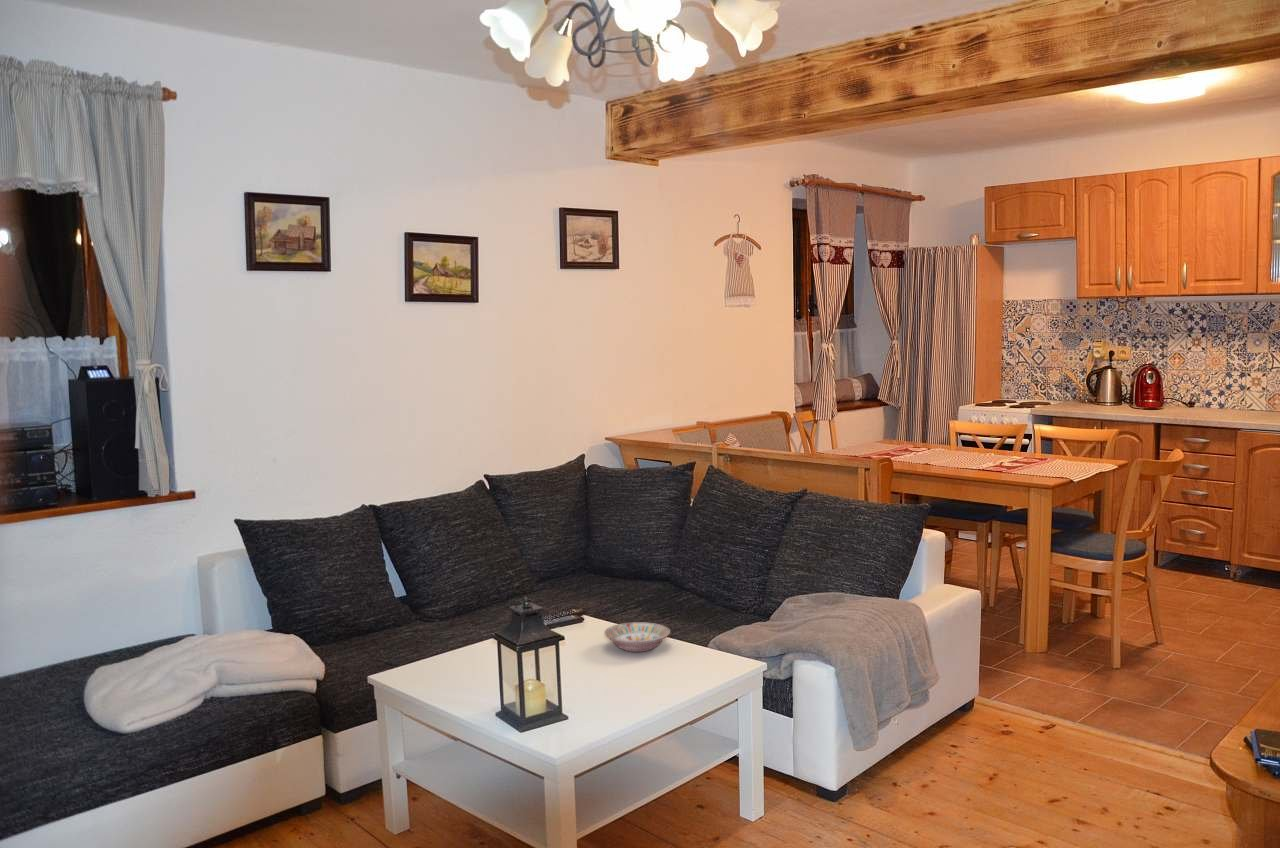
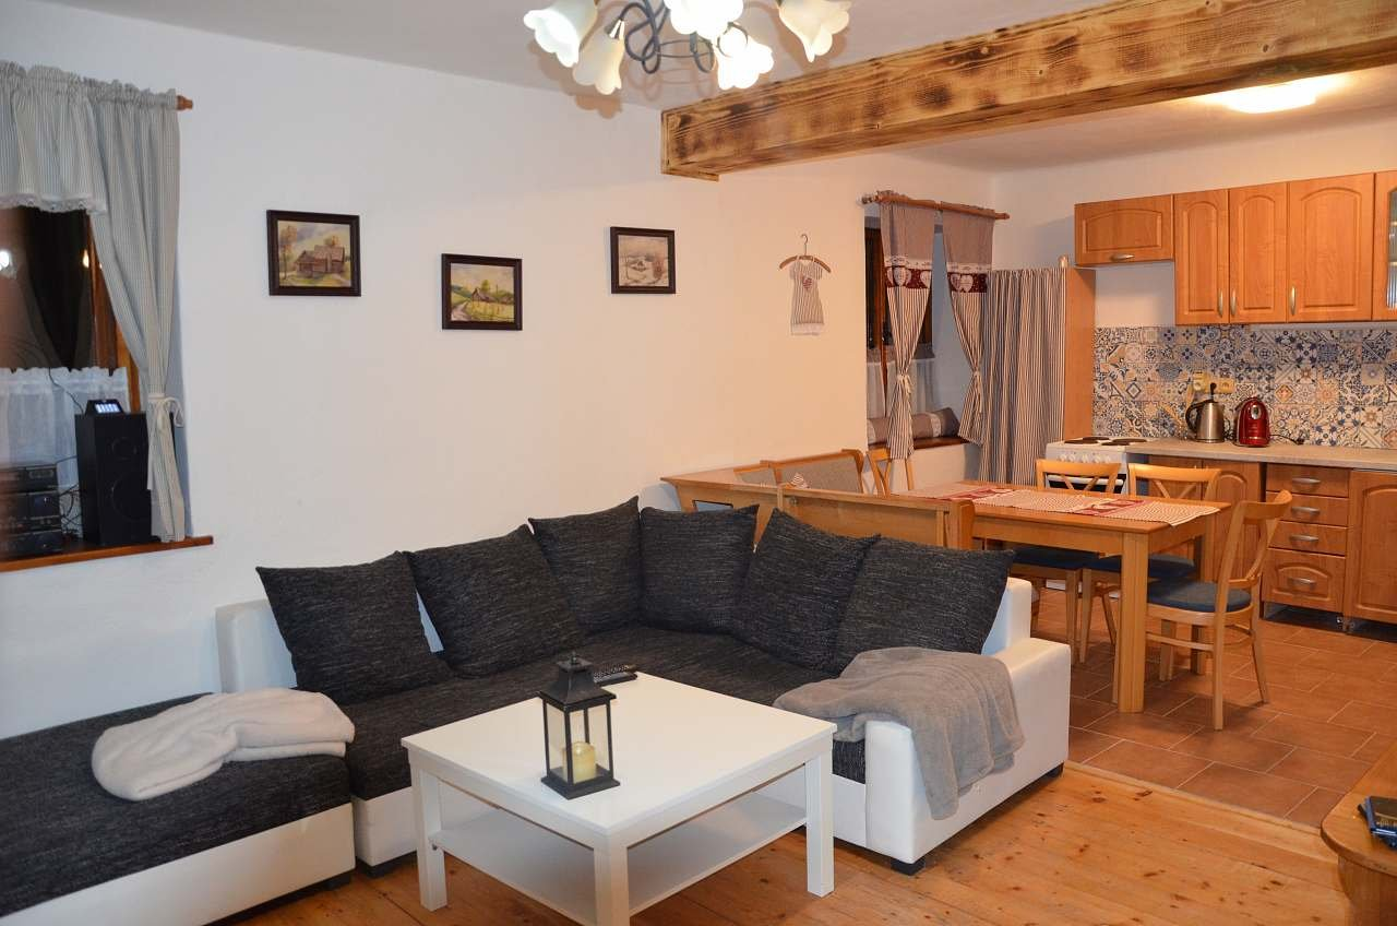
- bowl [603,621,671,653]
